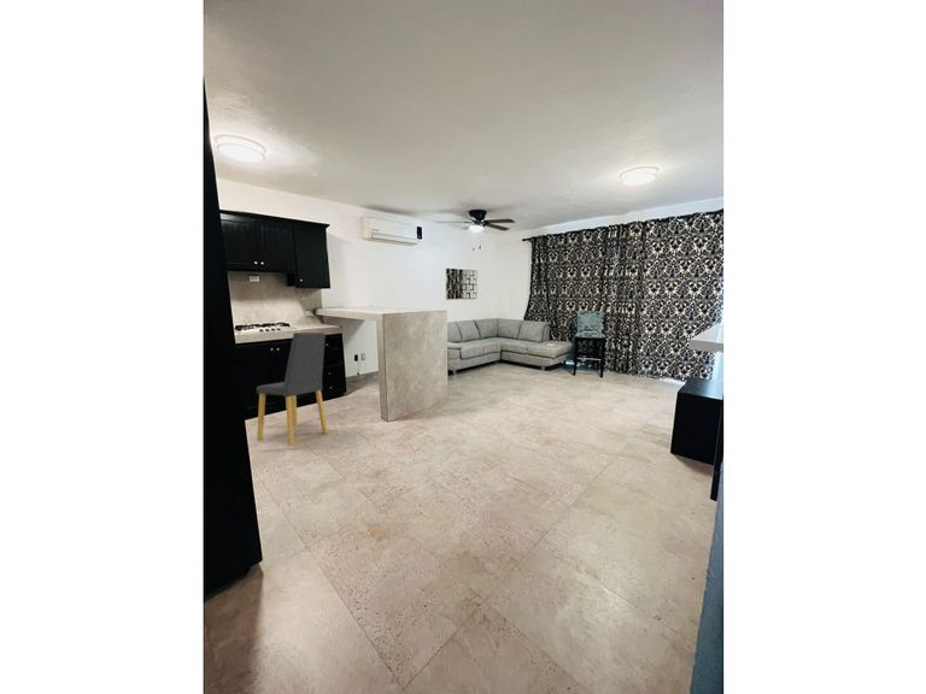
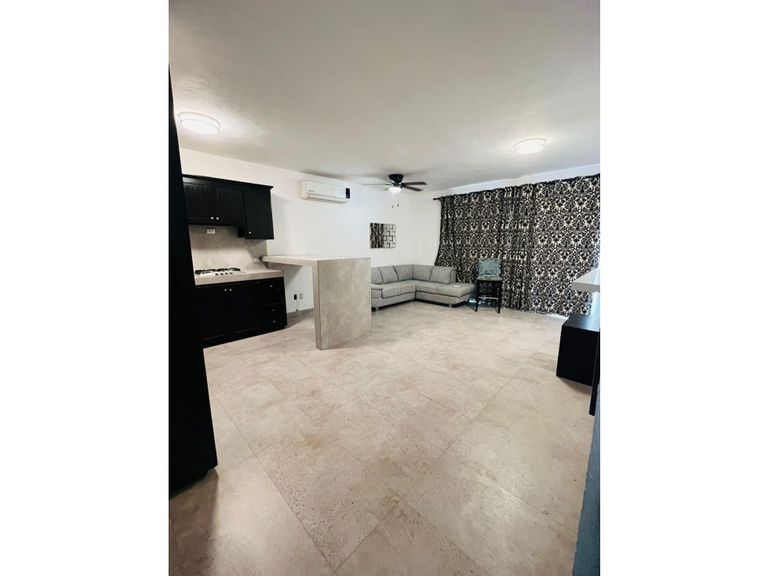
- dining chair [256,331,329,447]
